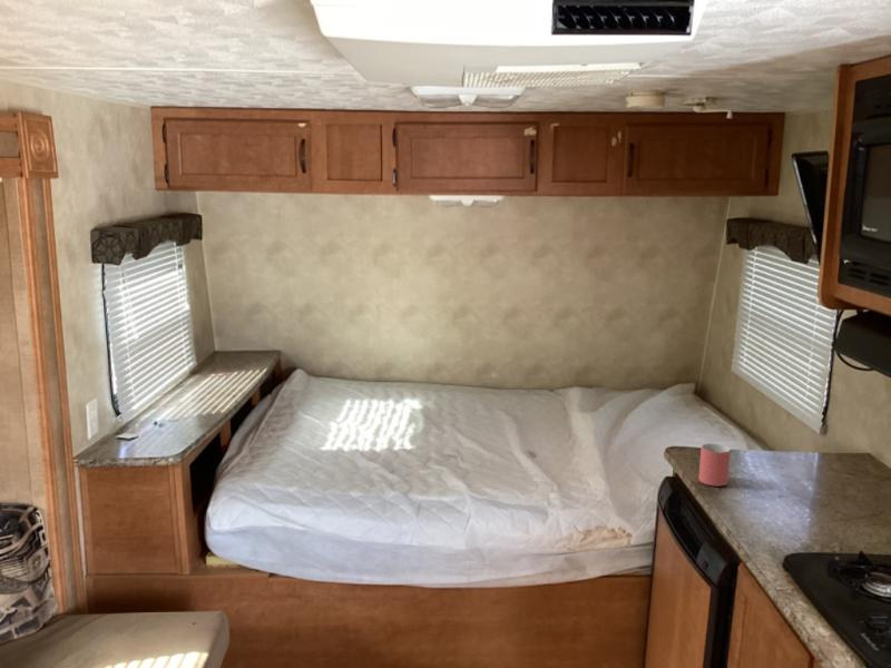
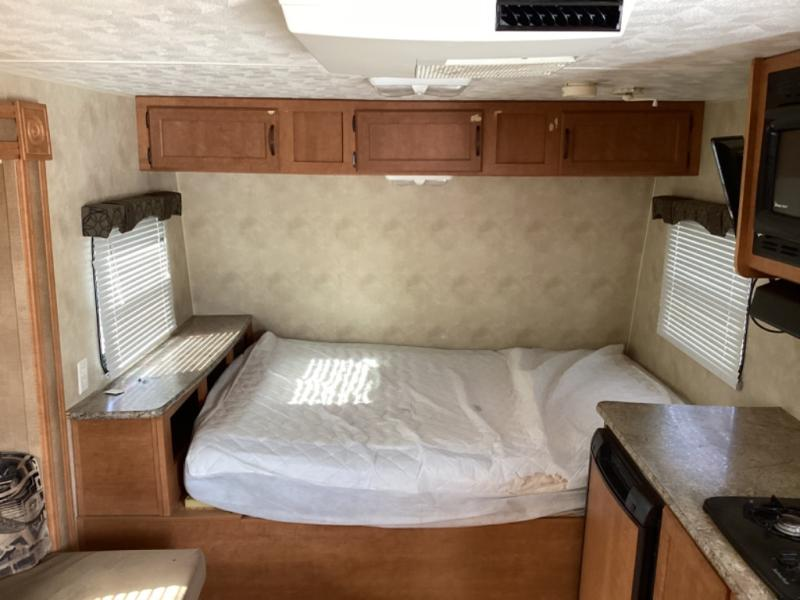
- mug [698,442,732,488]
